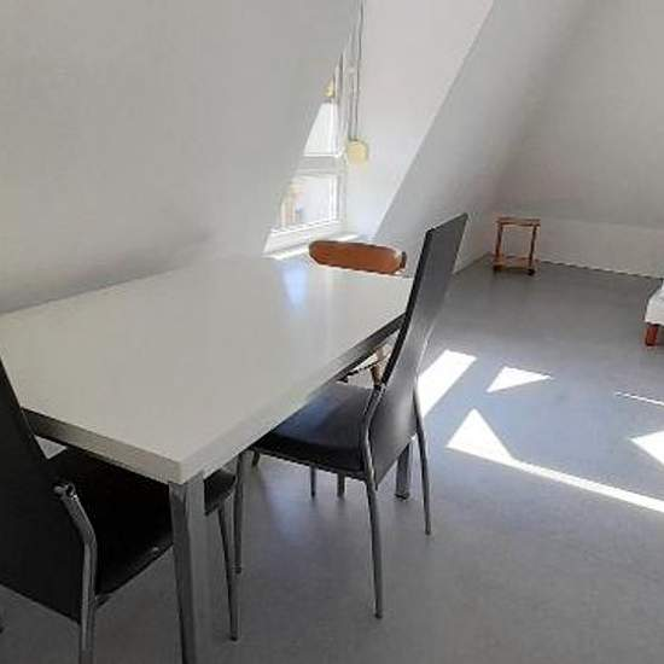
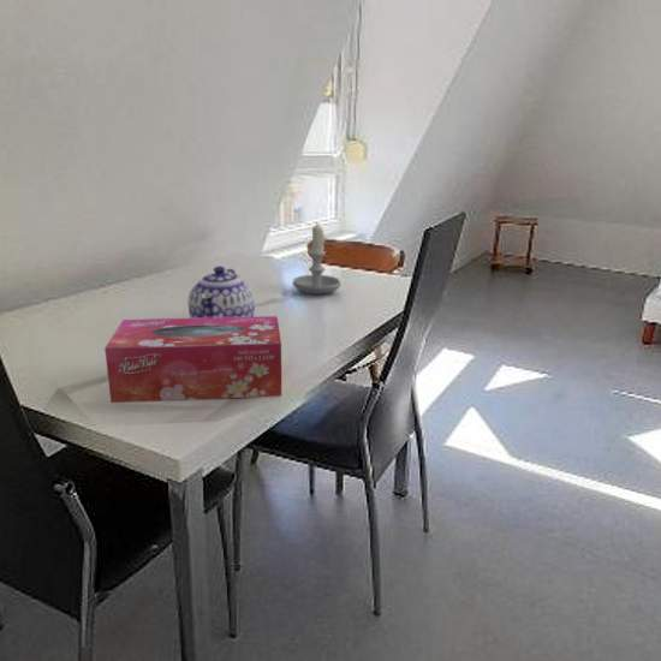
+ teapot [187,264,256,318]
+ tissue box [103,315,282,404]
+ candle [292,221,343,294]
